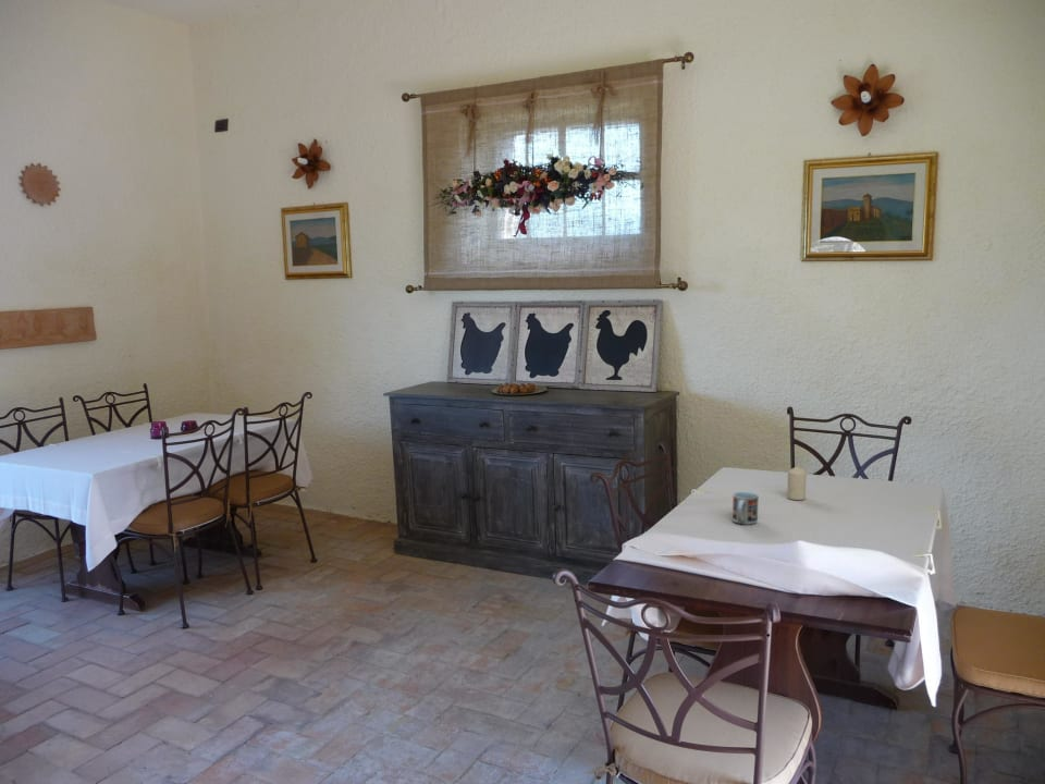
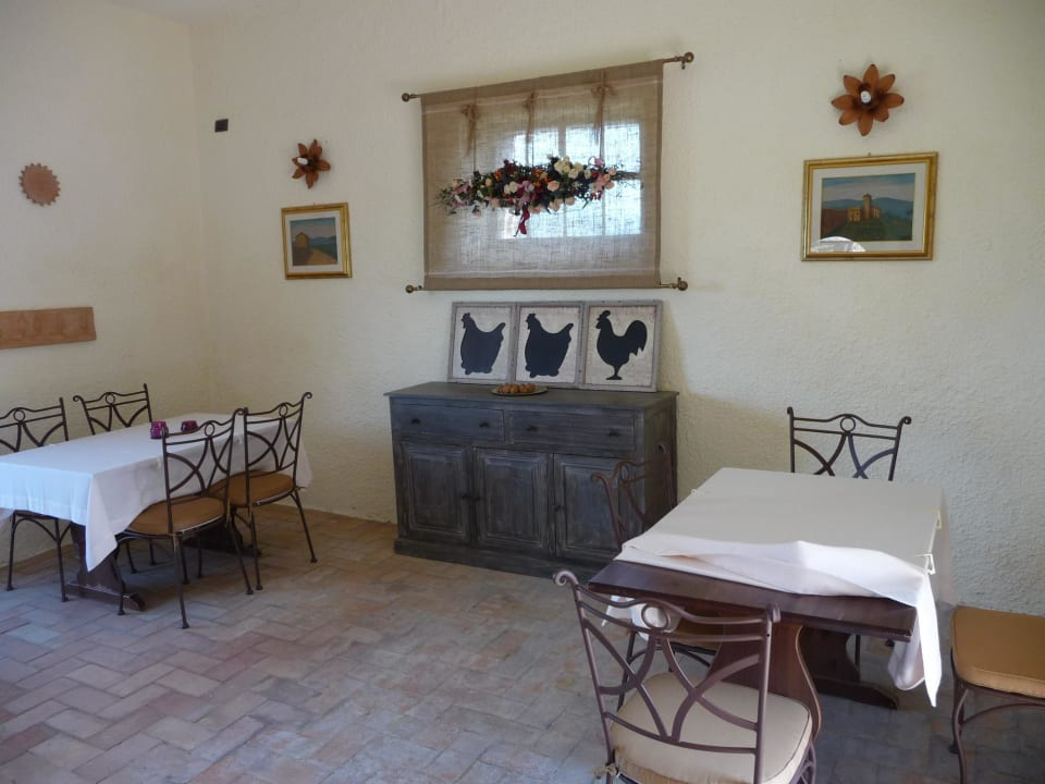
- cup [732,491,760,526]
- candle [786,466,808,501]
